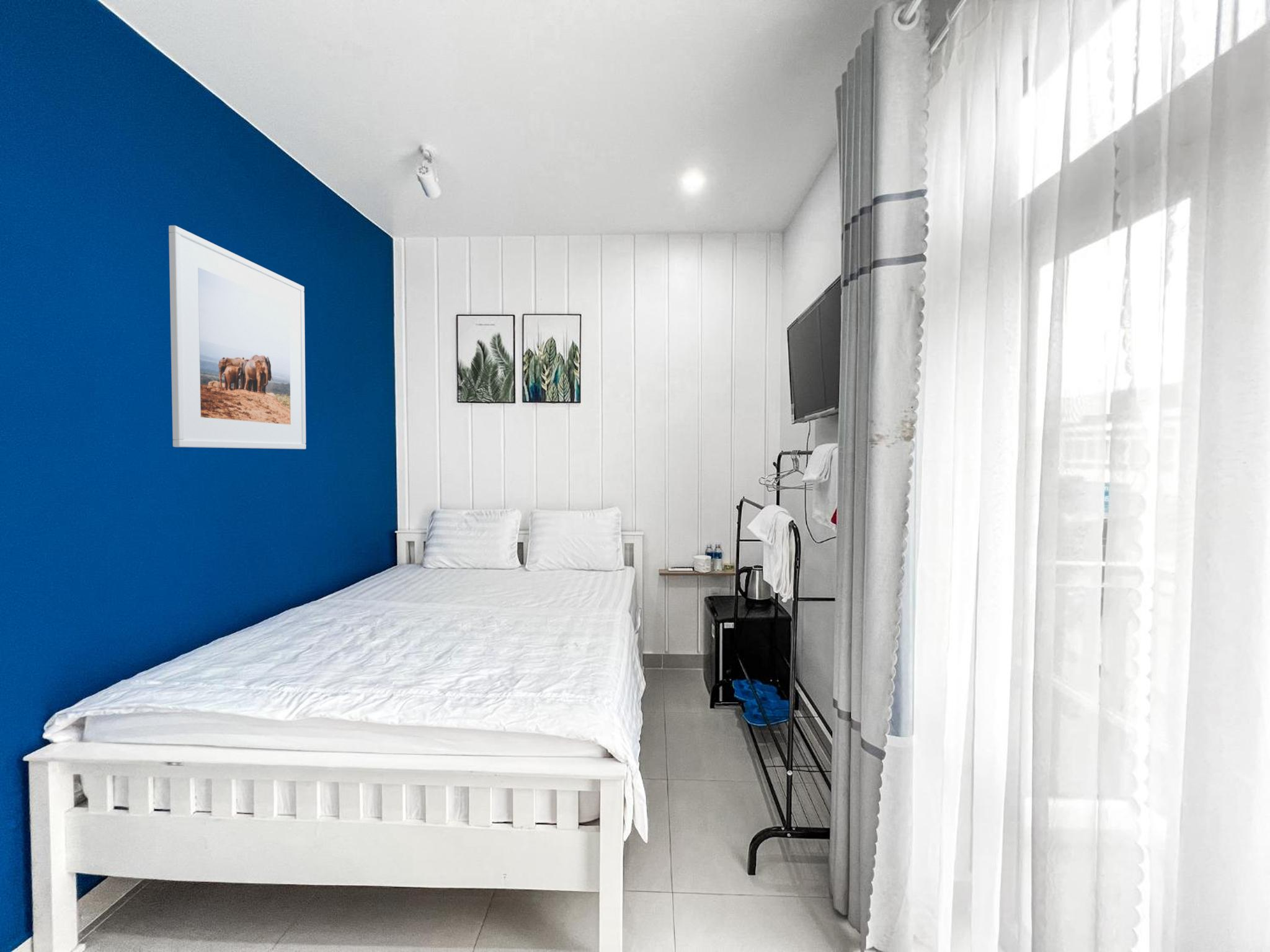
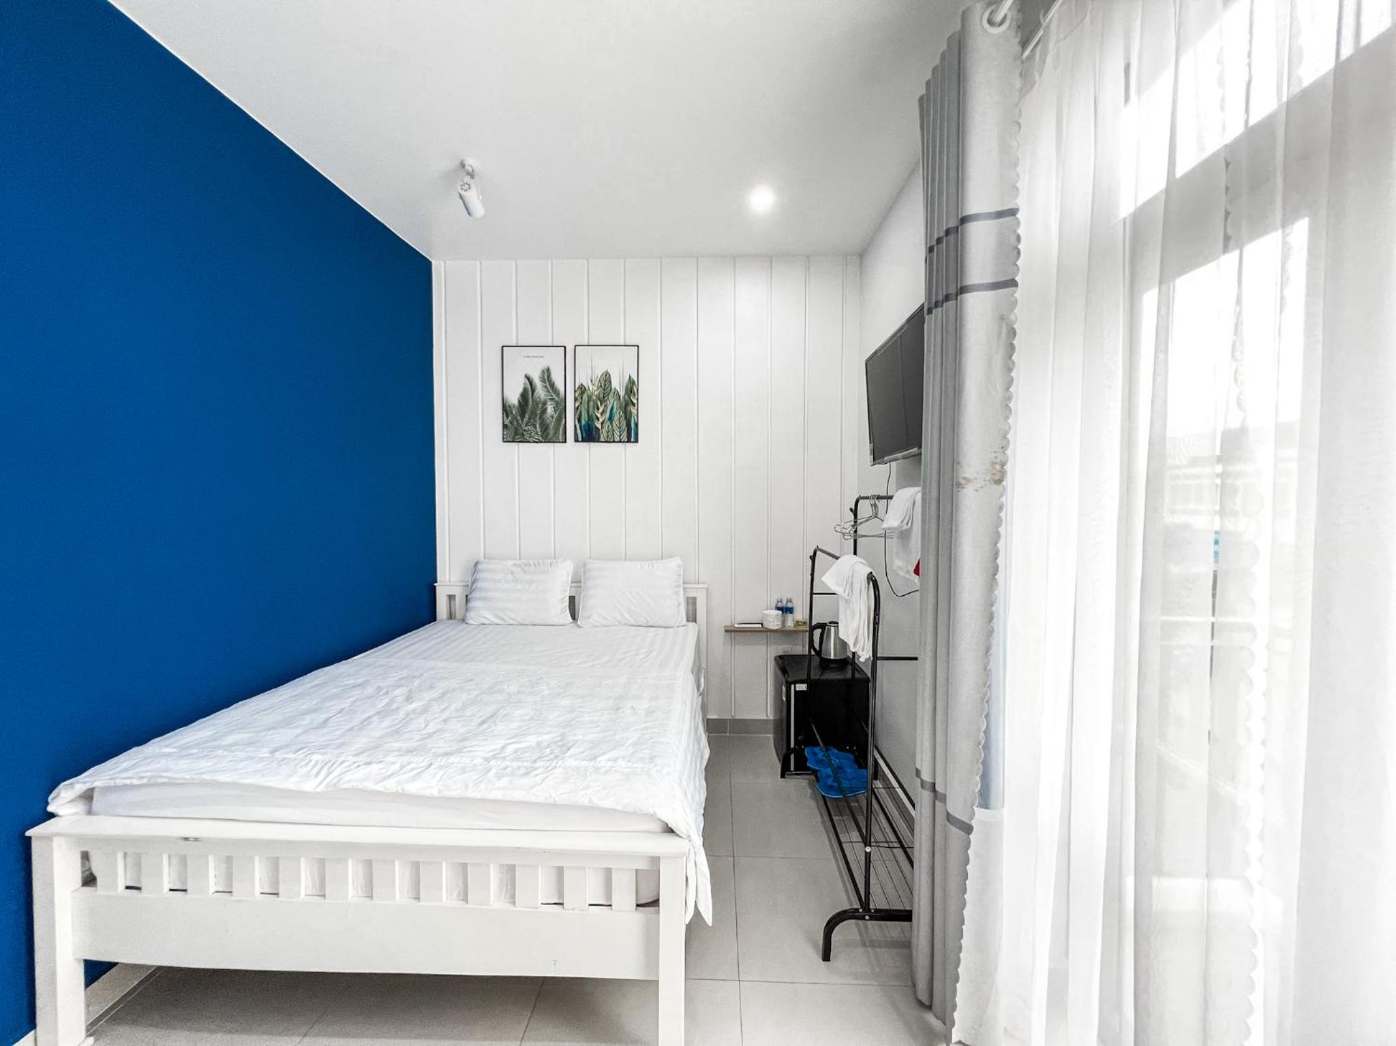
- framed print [168,225,306,450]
